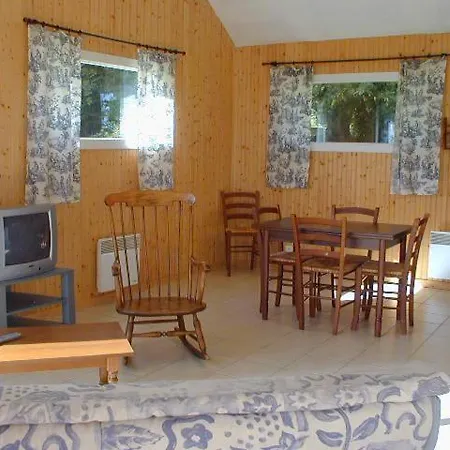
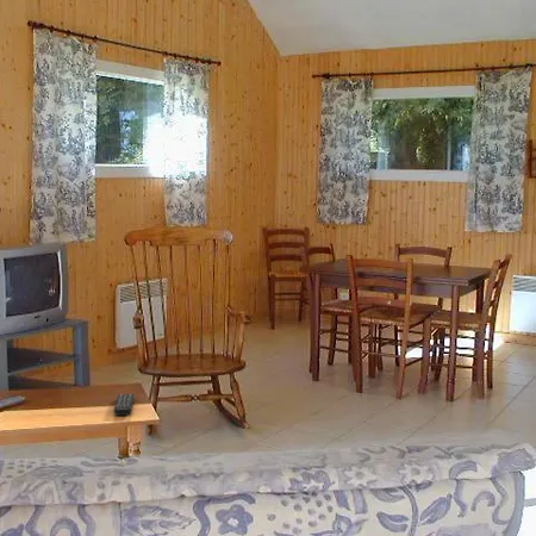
+ remote control [113,393,136,417]
